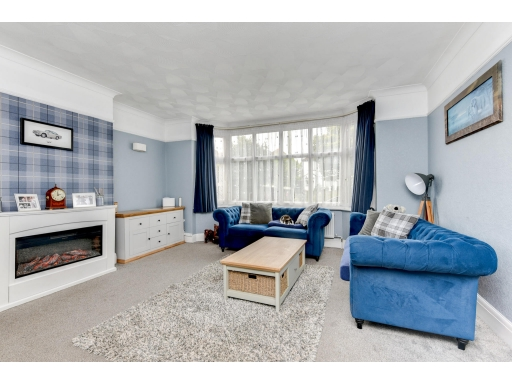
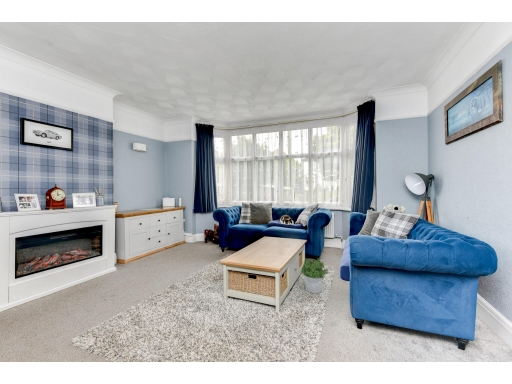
+ potted plant [300,257,330,294]
